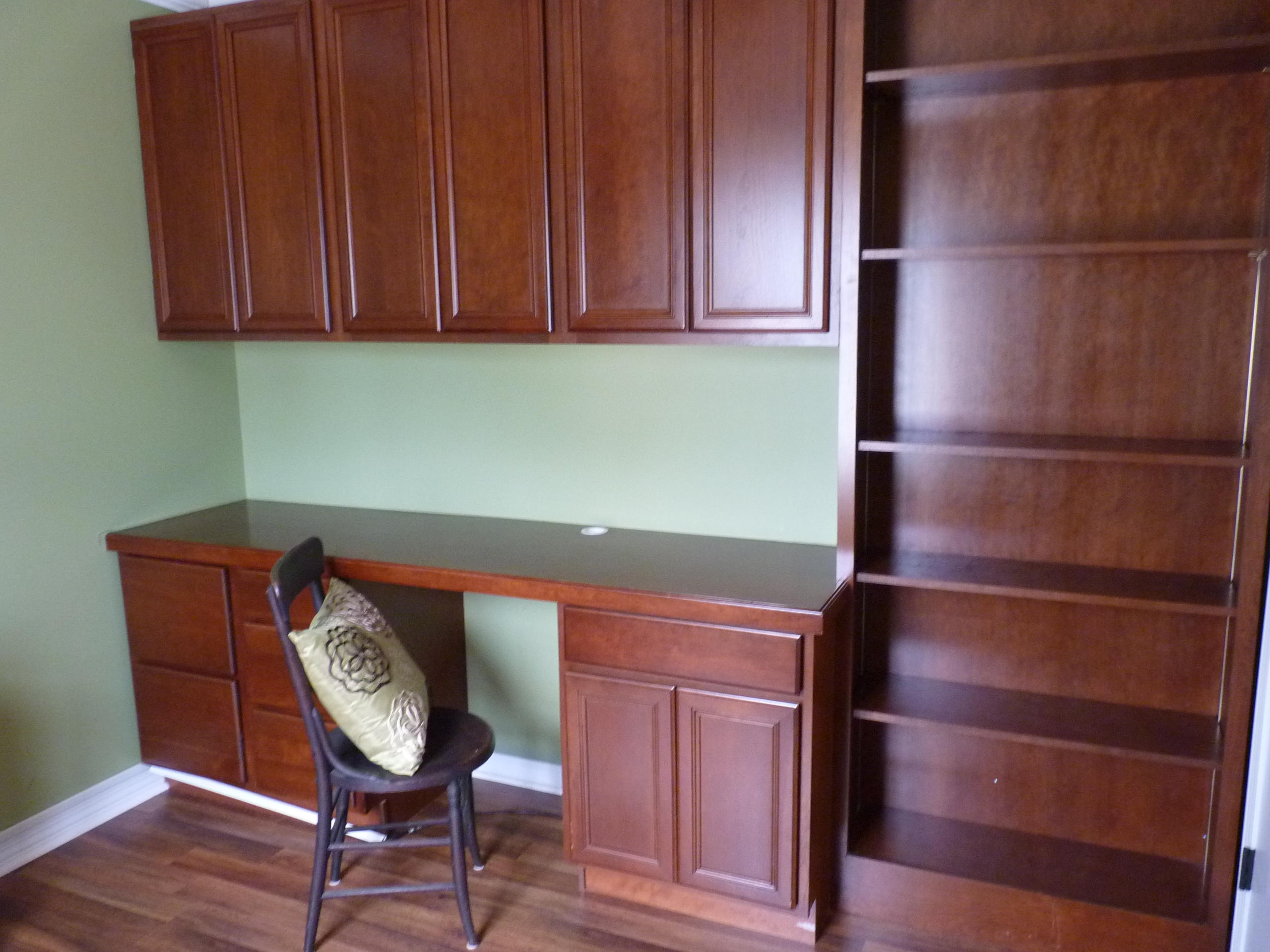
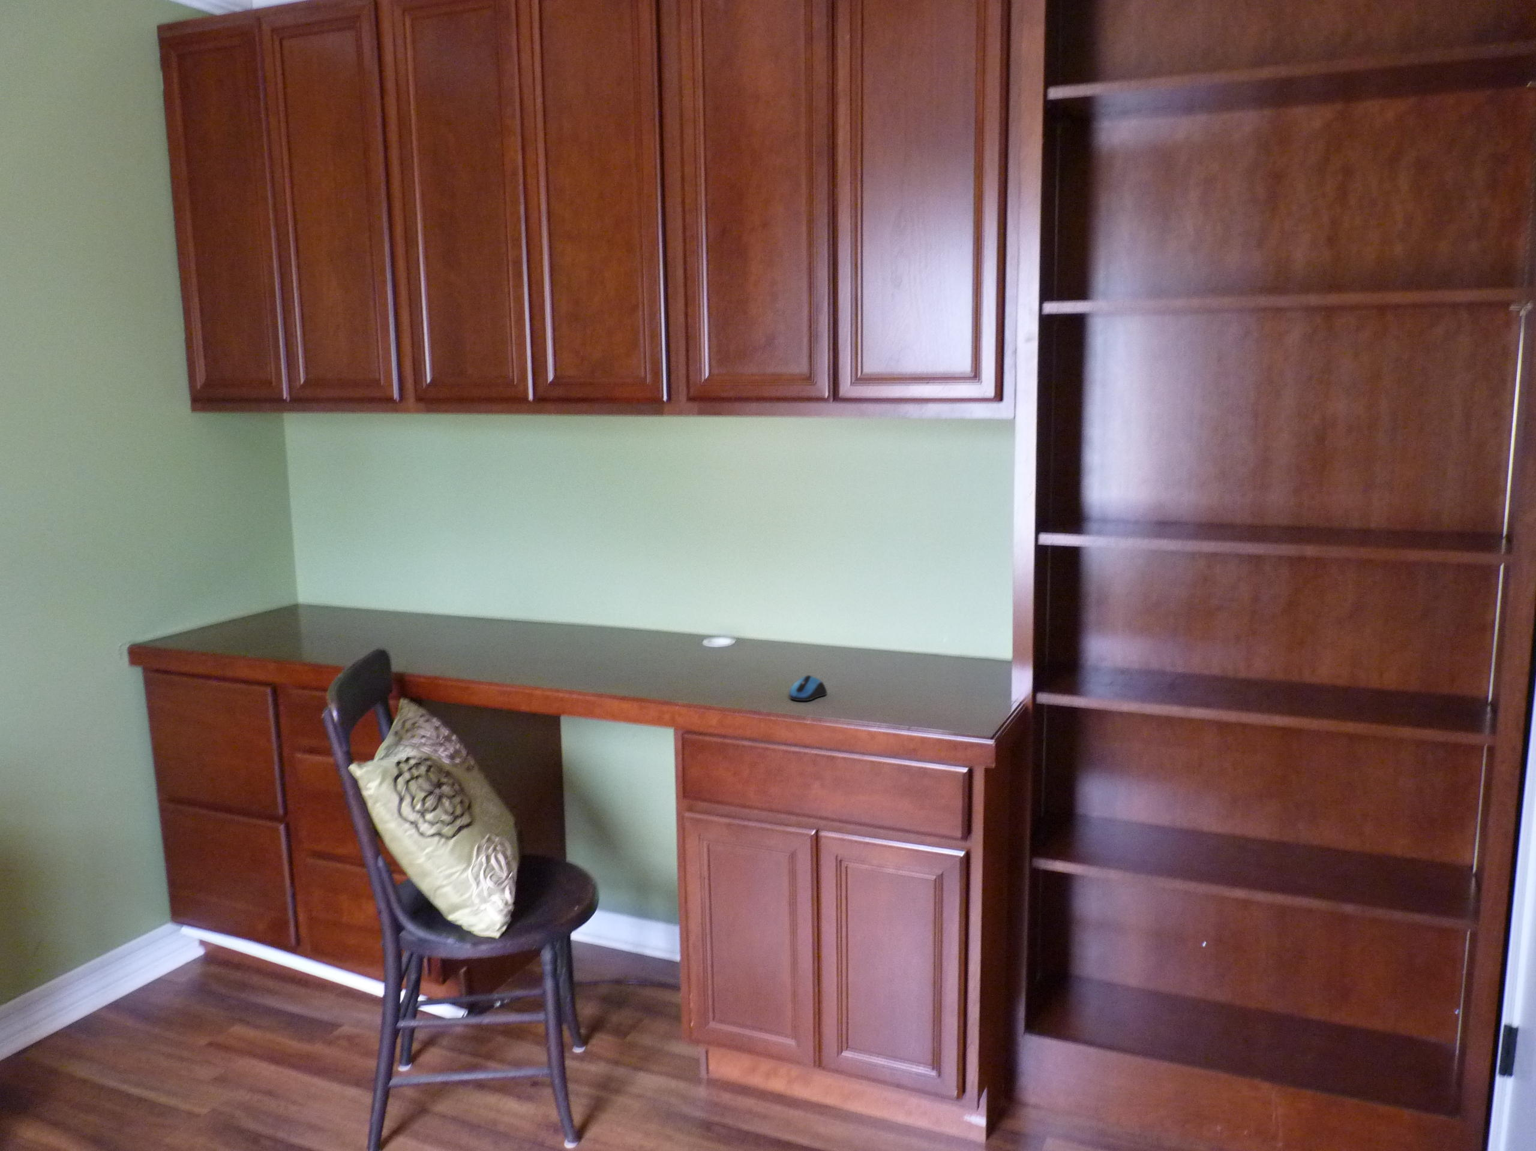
+ computer mouse [789,675,827,701]
